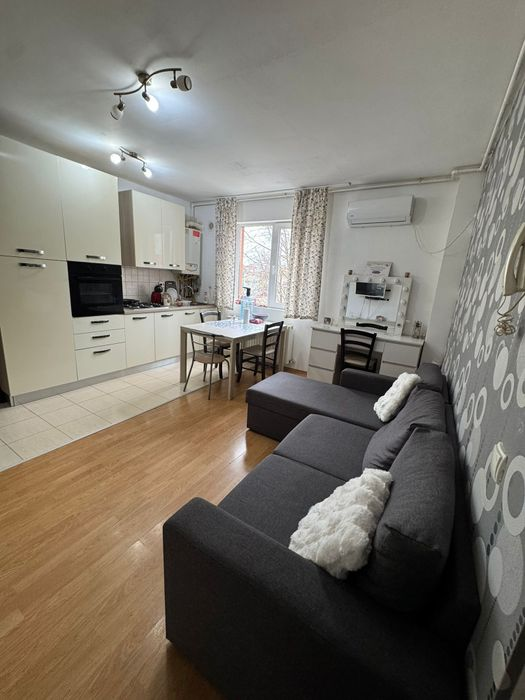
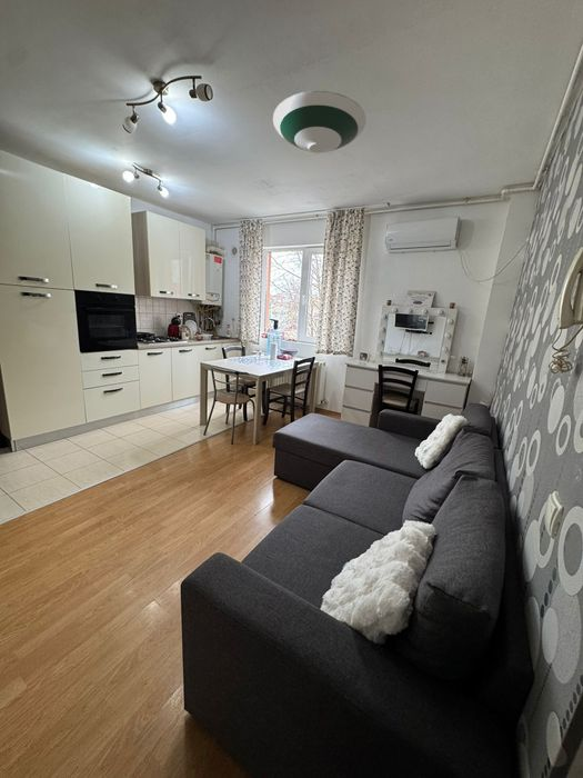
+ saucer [272,90,366,154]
